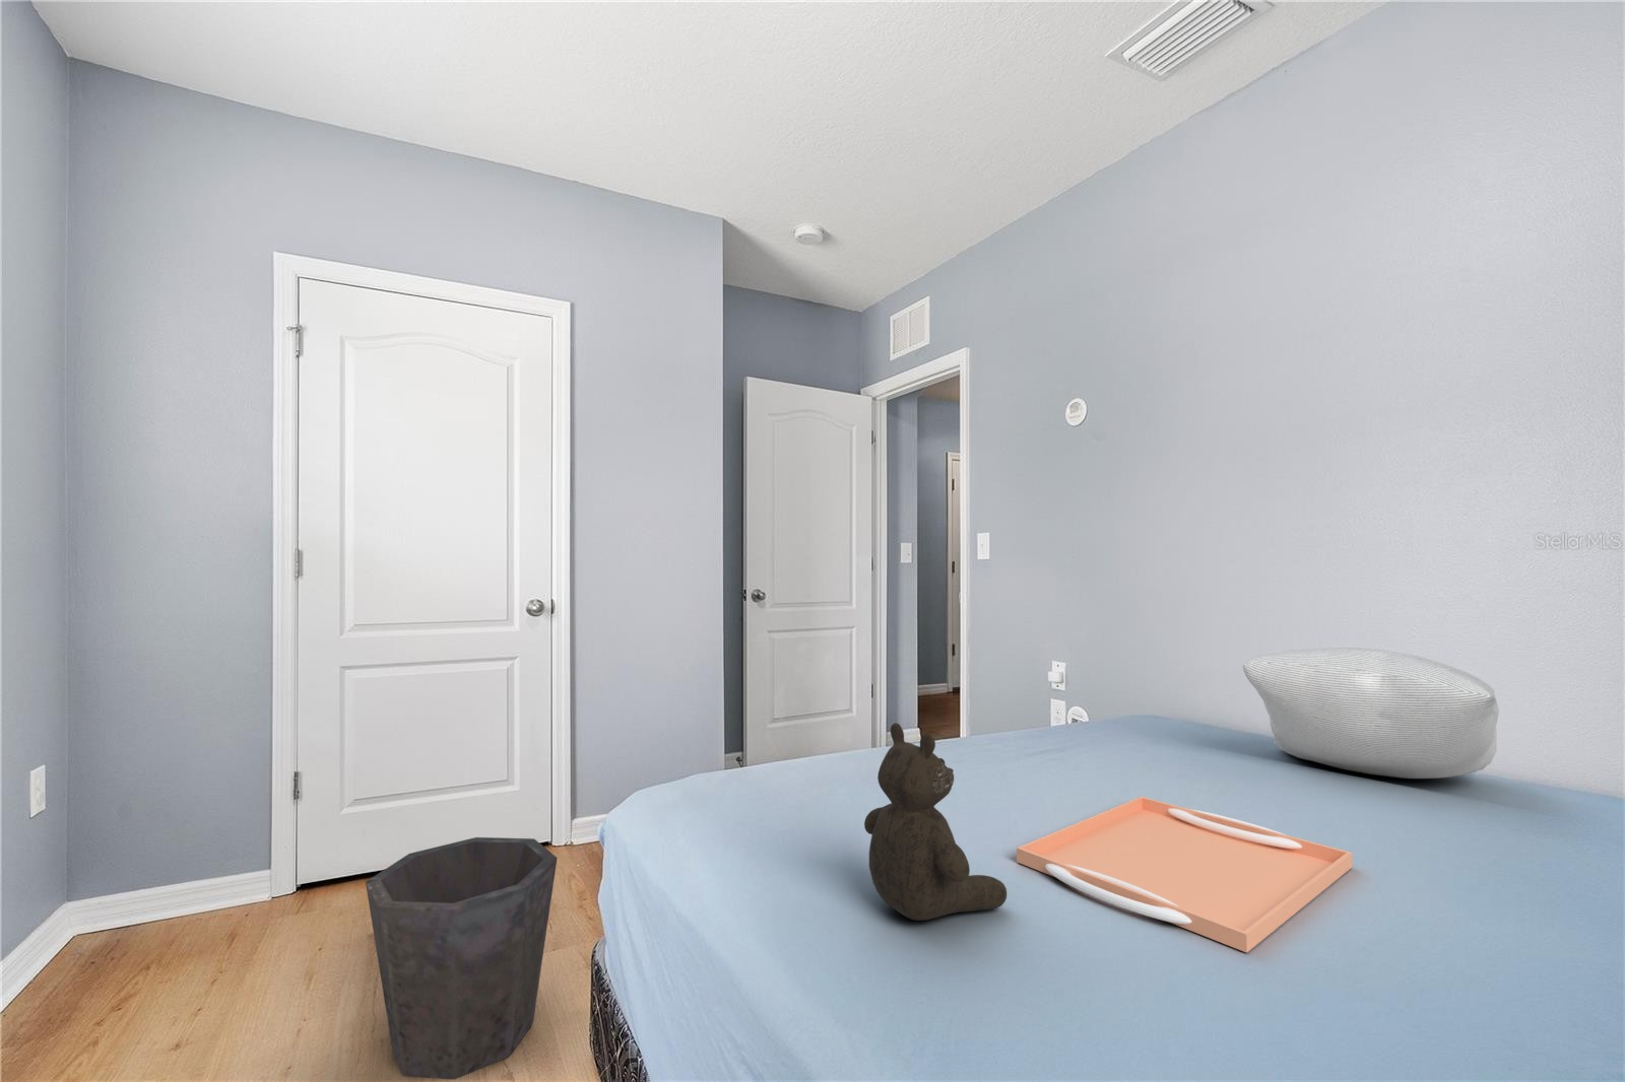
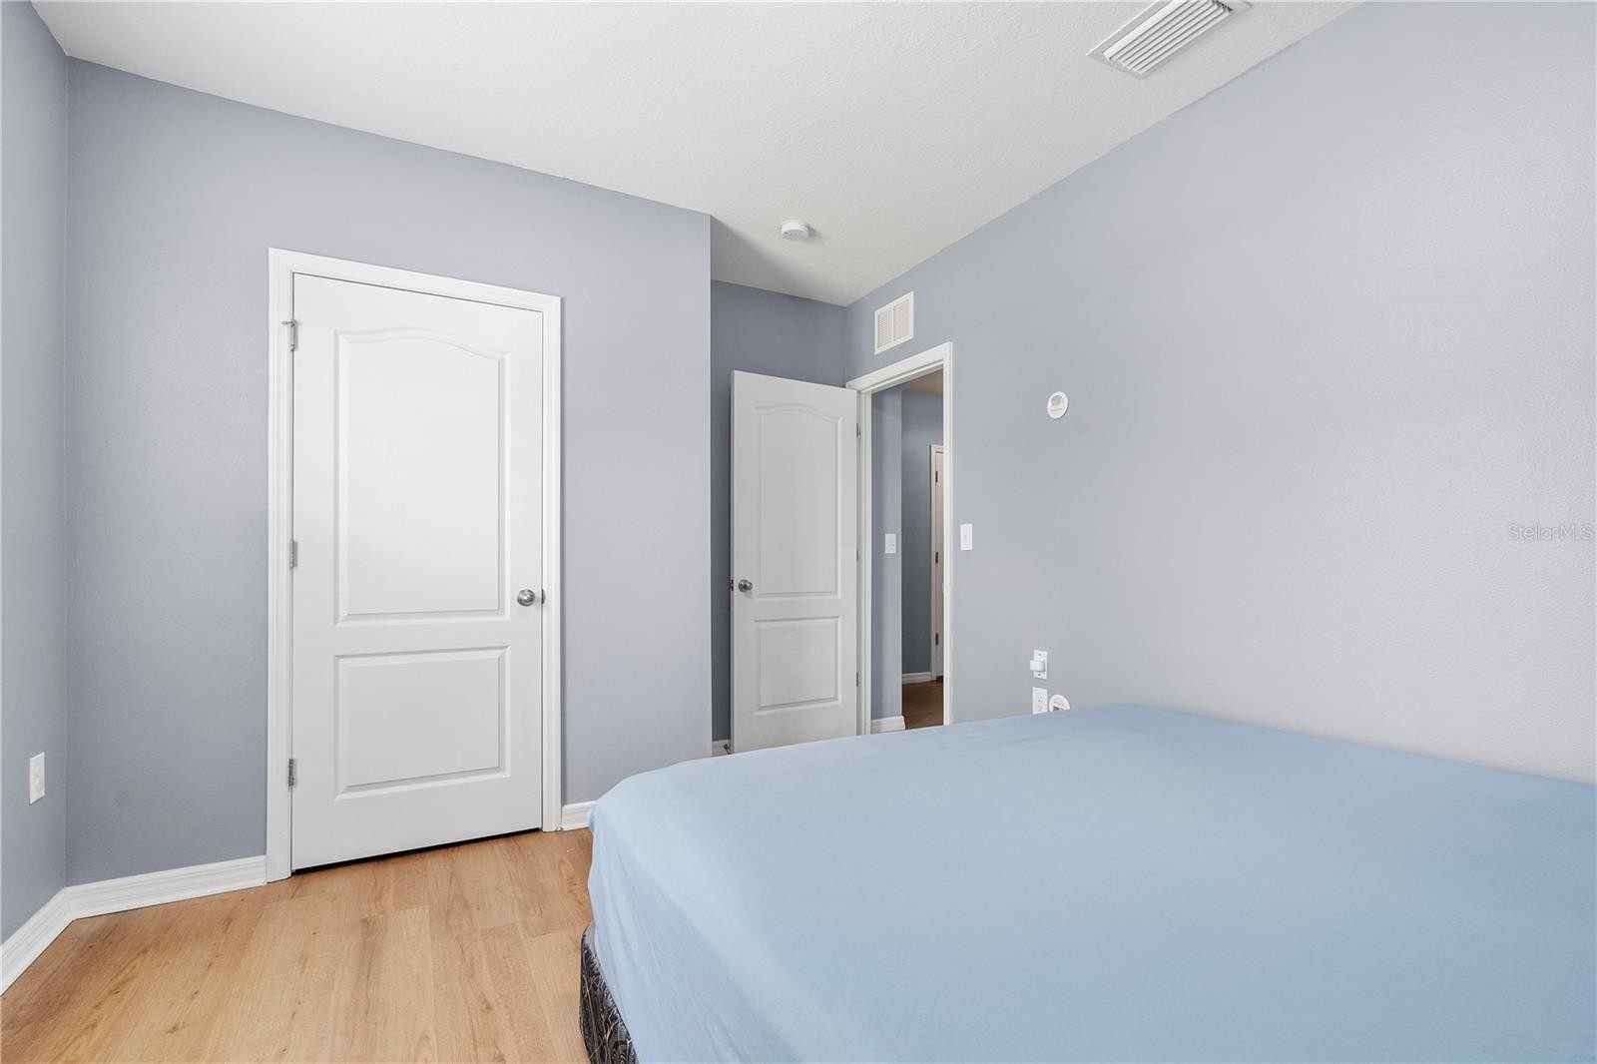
- waste bin [365,837,558,1081]
- pillow [1242,646,1501,780]
- teddy bear [864,722,1008,921]
- serving tray [1016,796,1353,953]
